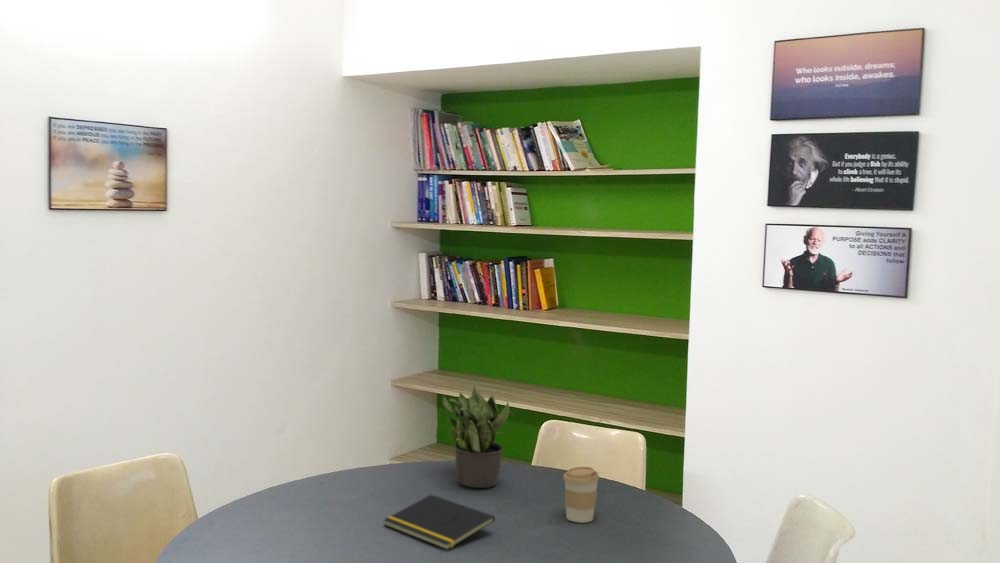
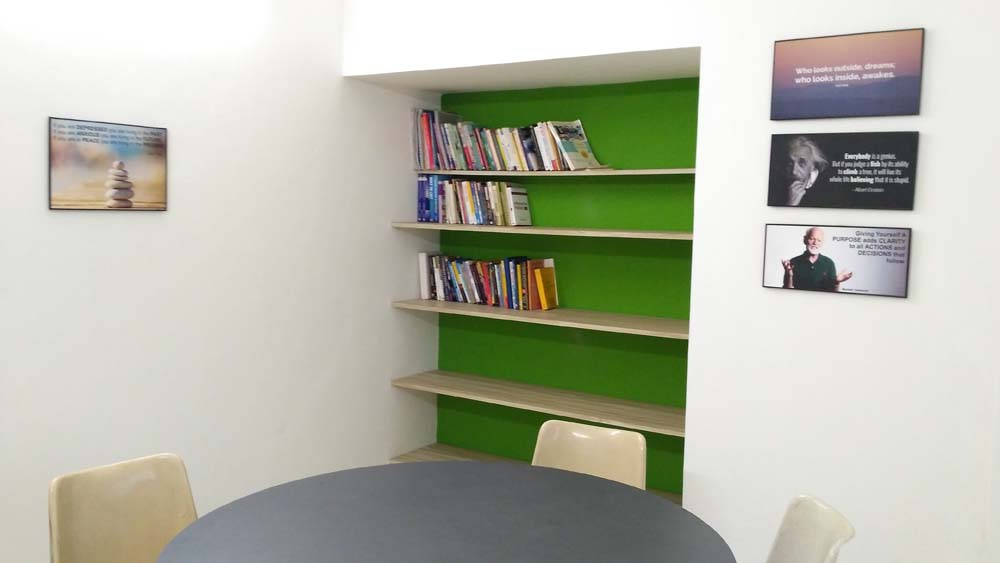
- notepad [383,494,496,551]
- potted plant [442,383,515,489]
- coffee cup [562,466,600,524]
